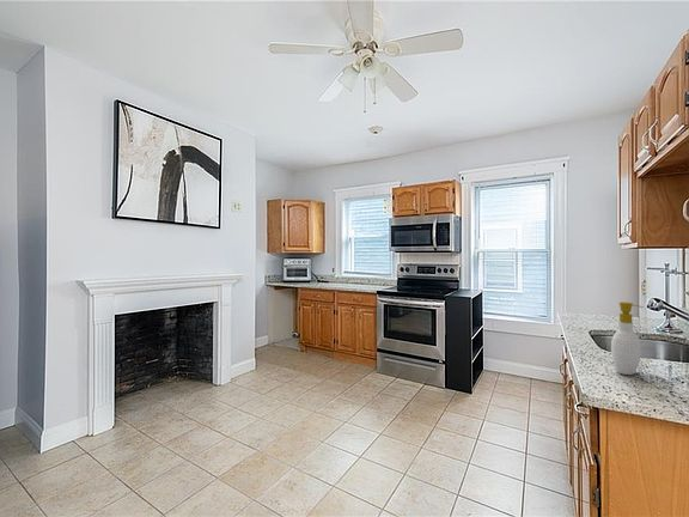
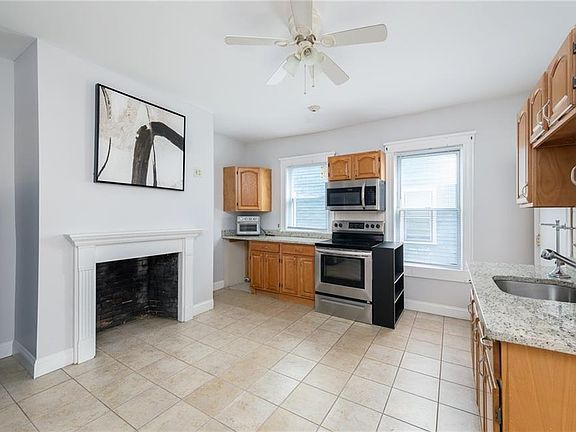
- soap bottle [610,300,645,376]
